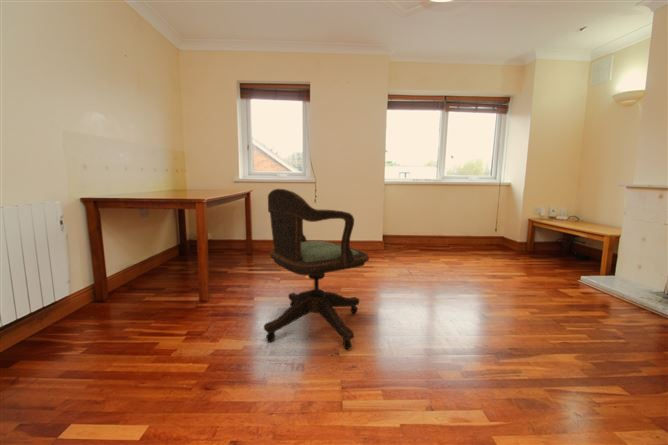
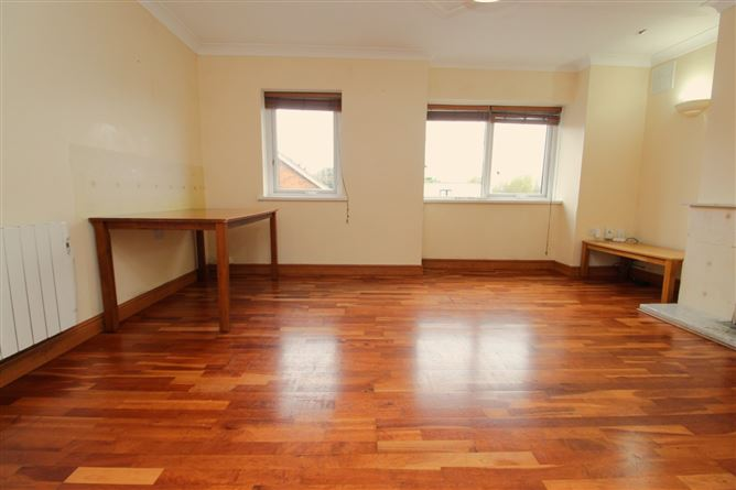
- office chair [263,188,370,350]
